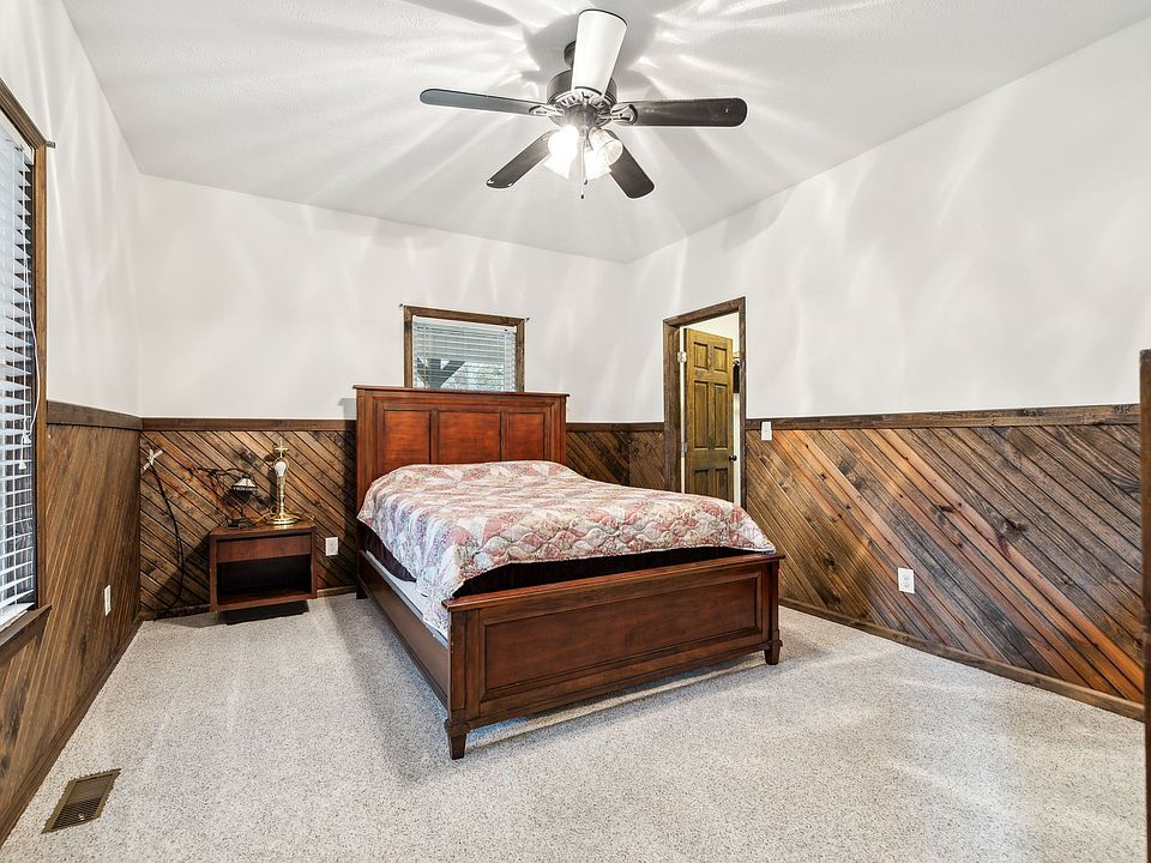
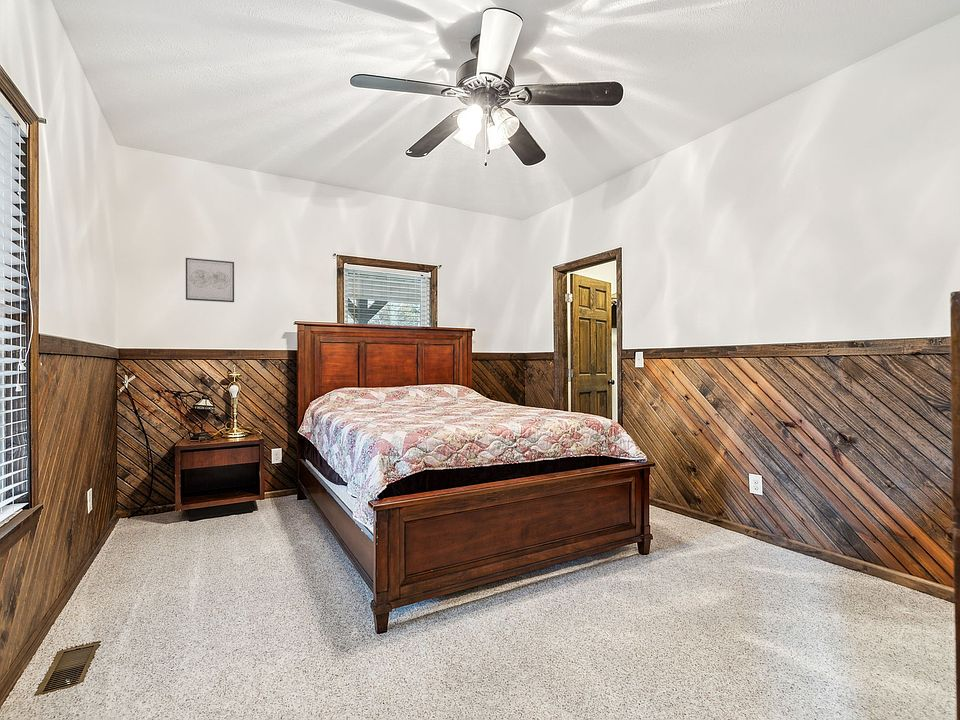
+ wall art [185,257,235,303]
